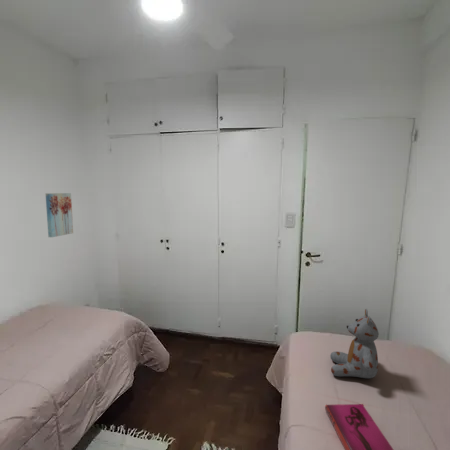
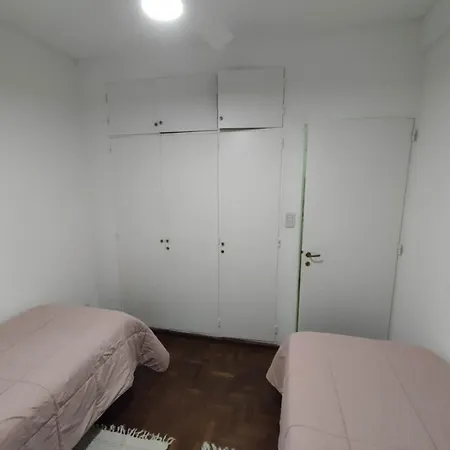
- stuffed bear [329,308,380,379]
- hardback book [324,403,394,450]
- wall art [45,192,74,238]
